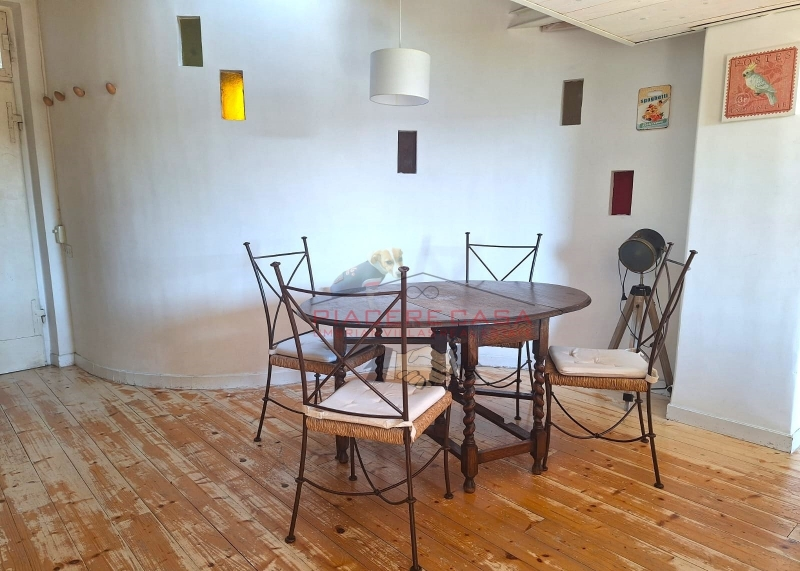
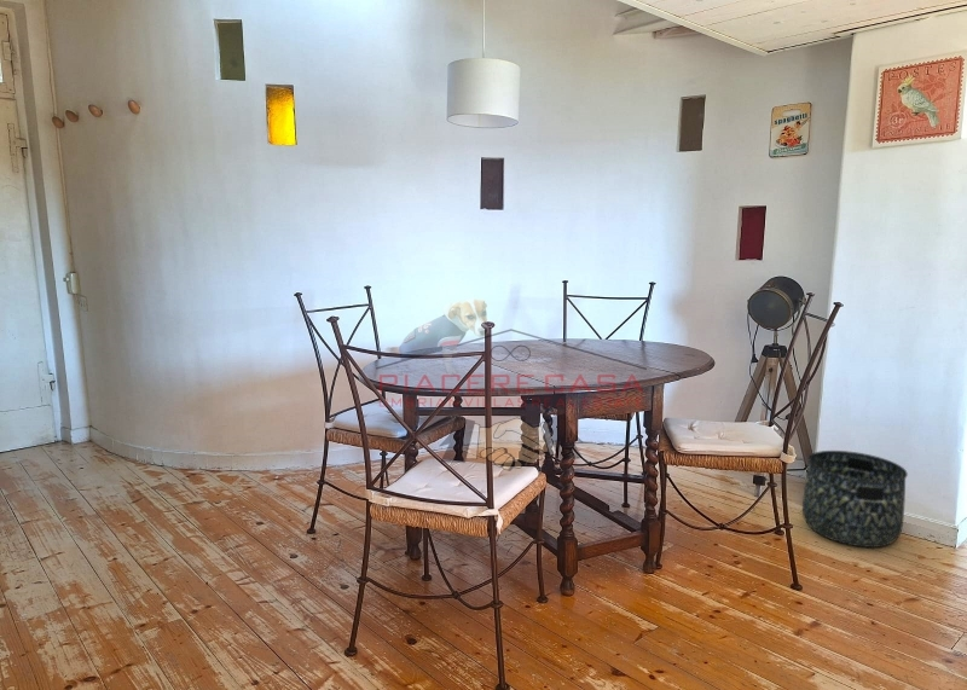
+ basket [801,450,909,549]
